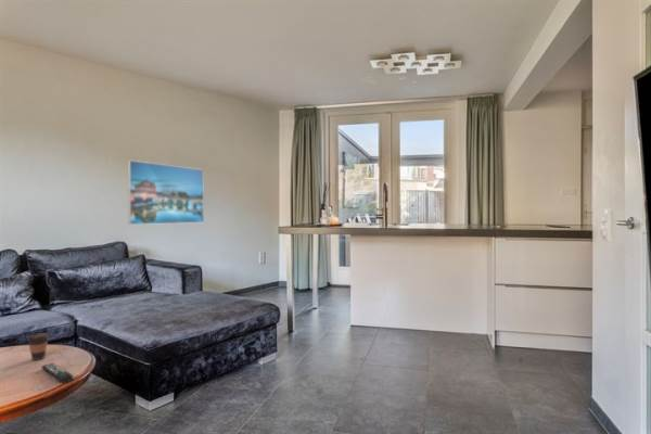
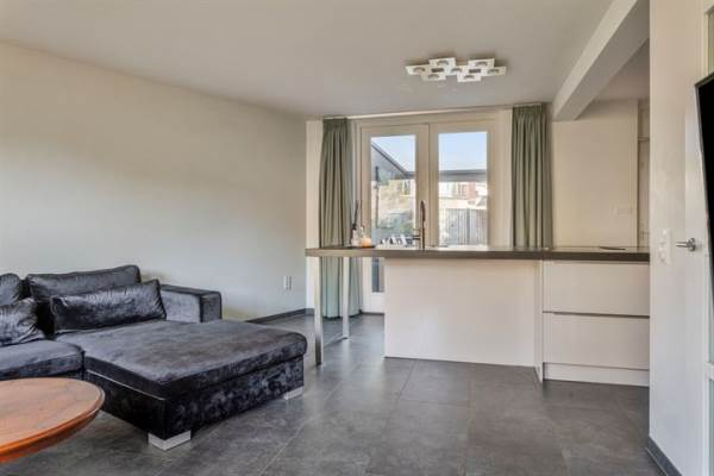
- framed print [127,159,205,226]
- coffee cup [26,332,50,361]
- remote control [40,362,75,385]
